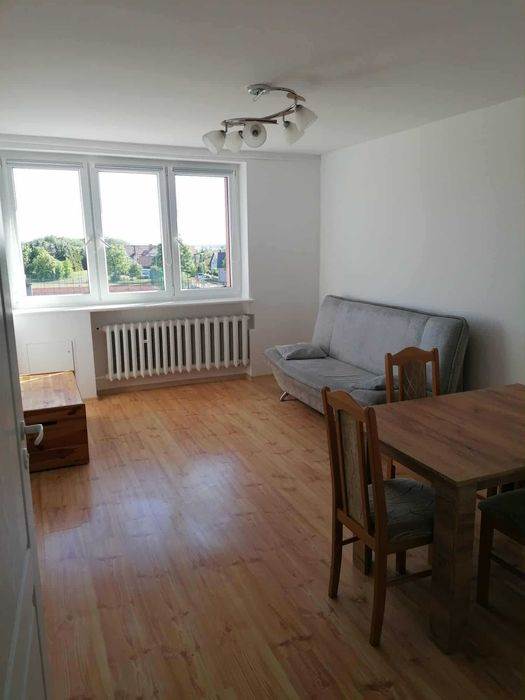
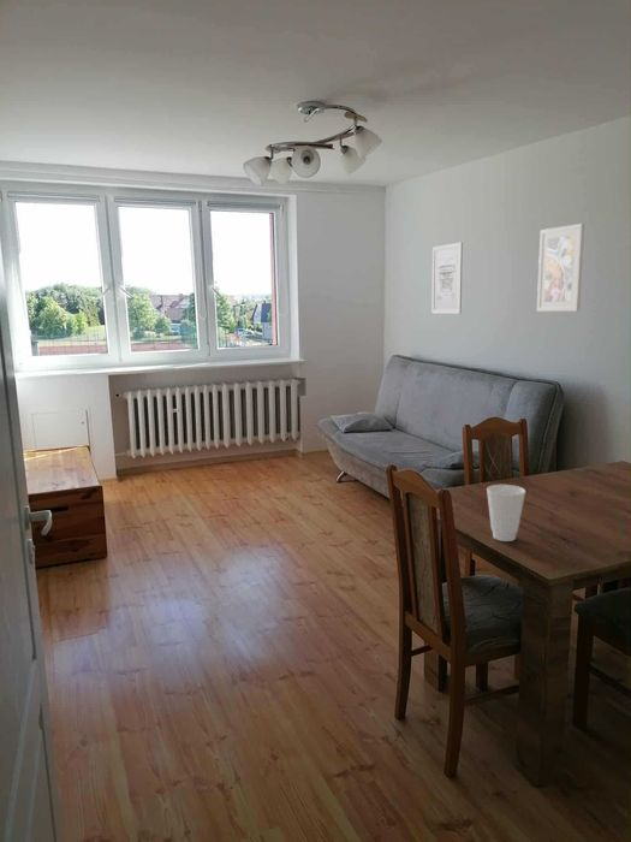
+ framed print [536,223,585,313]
+ wall art [430,241,464,315]
+ cup [486,484,526,542]
